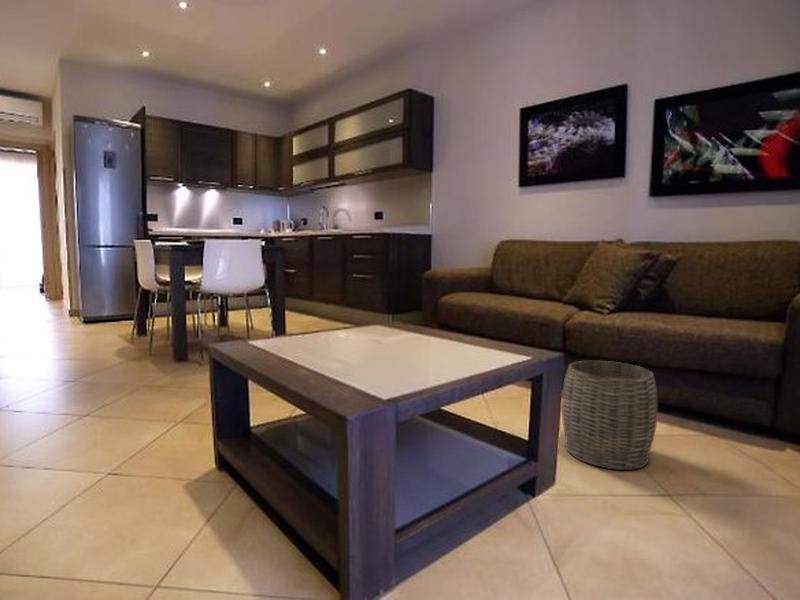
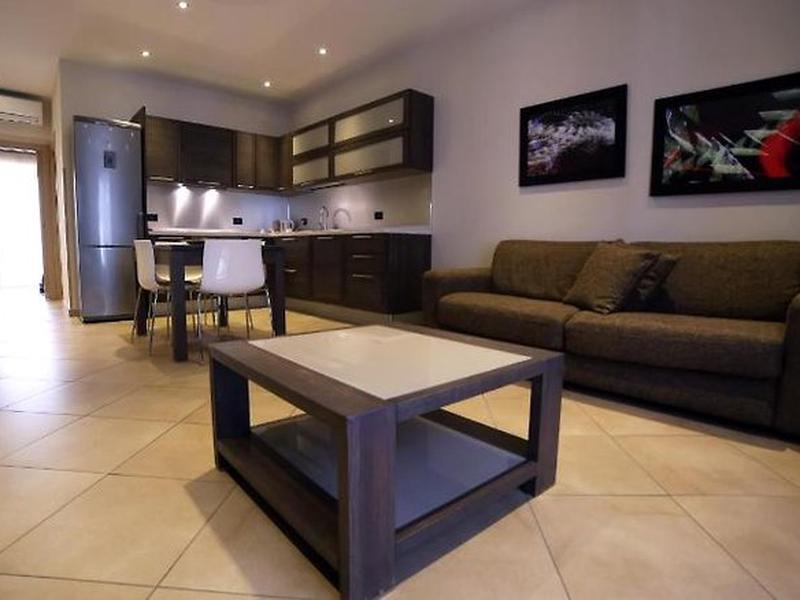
- woven basket [561,360,659,471]
